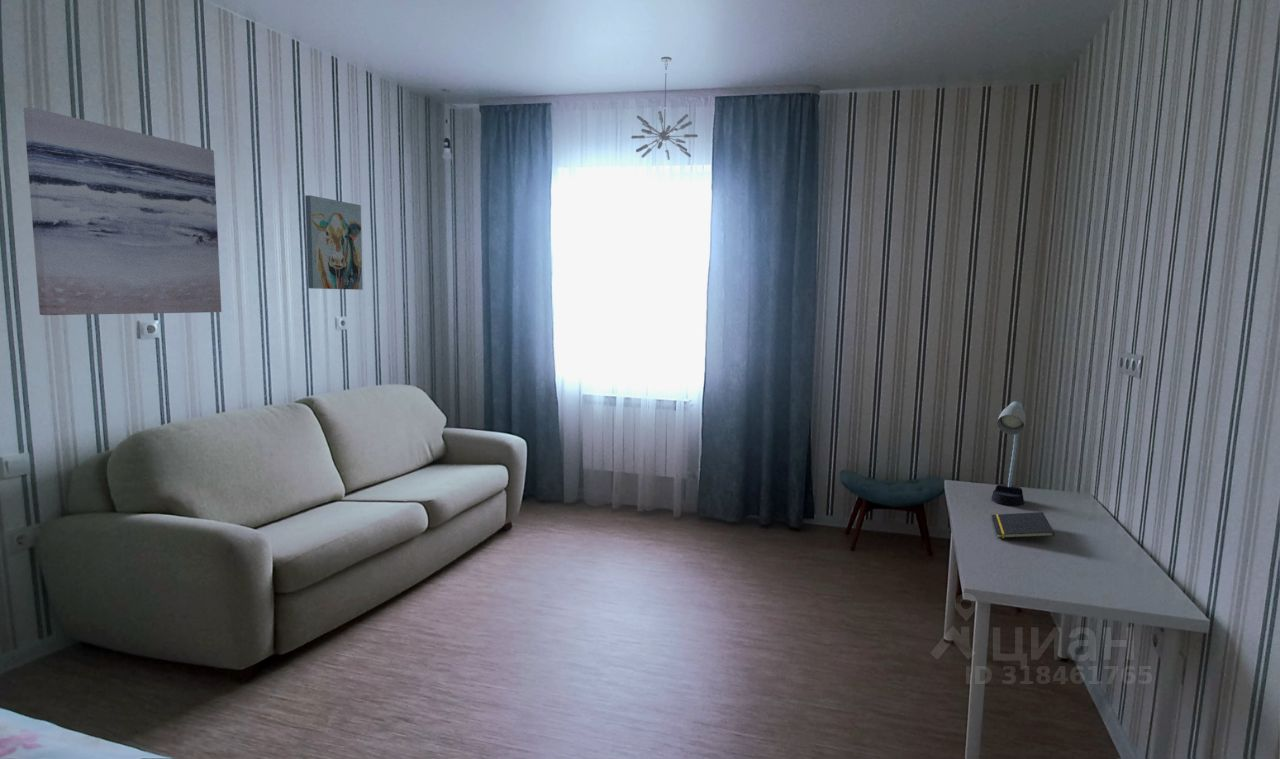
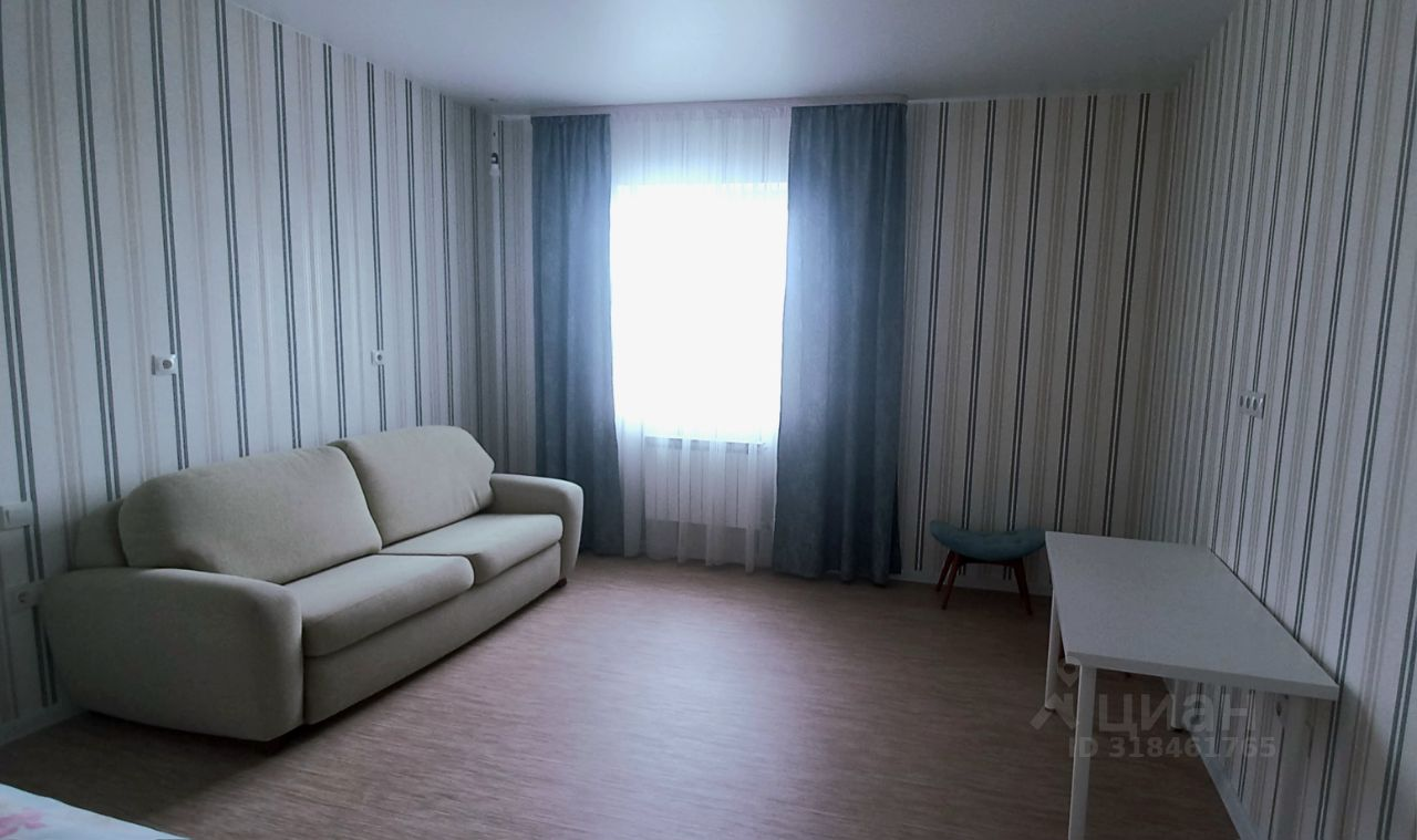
- wall art [304,194,364,291]
- notepad [991,511,1055,539]
- chandelier [630,56,699,161]
- wall art [23,106,222,316]
- desk lamp [991,400,1026,507]
